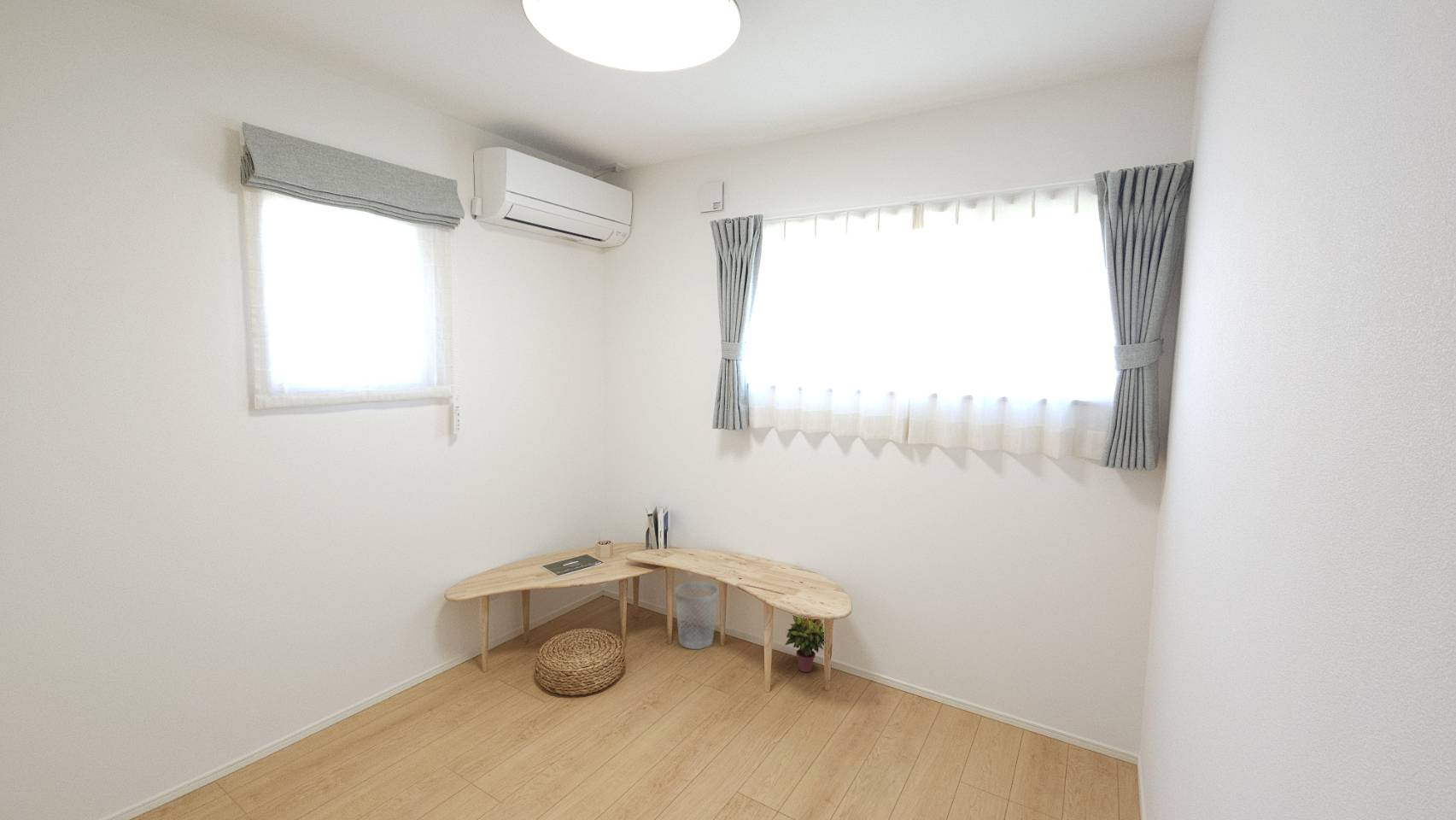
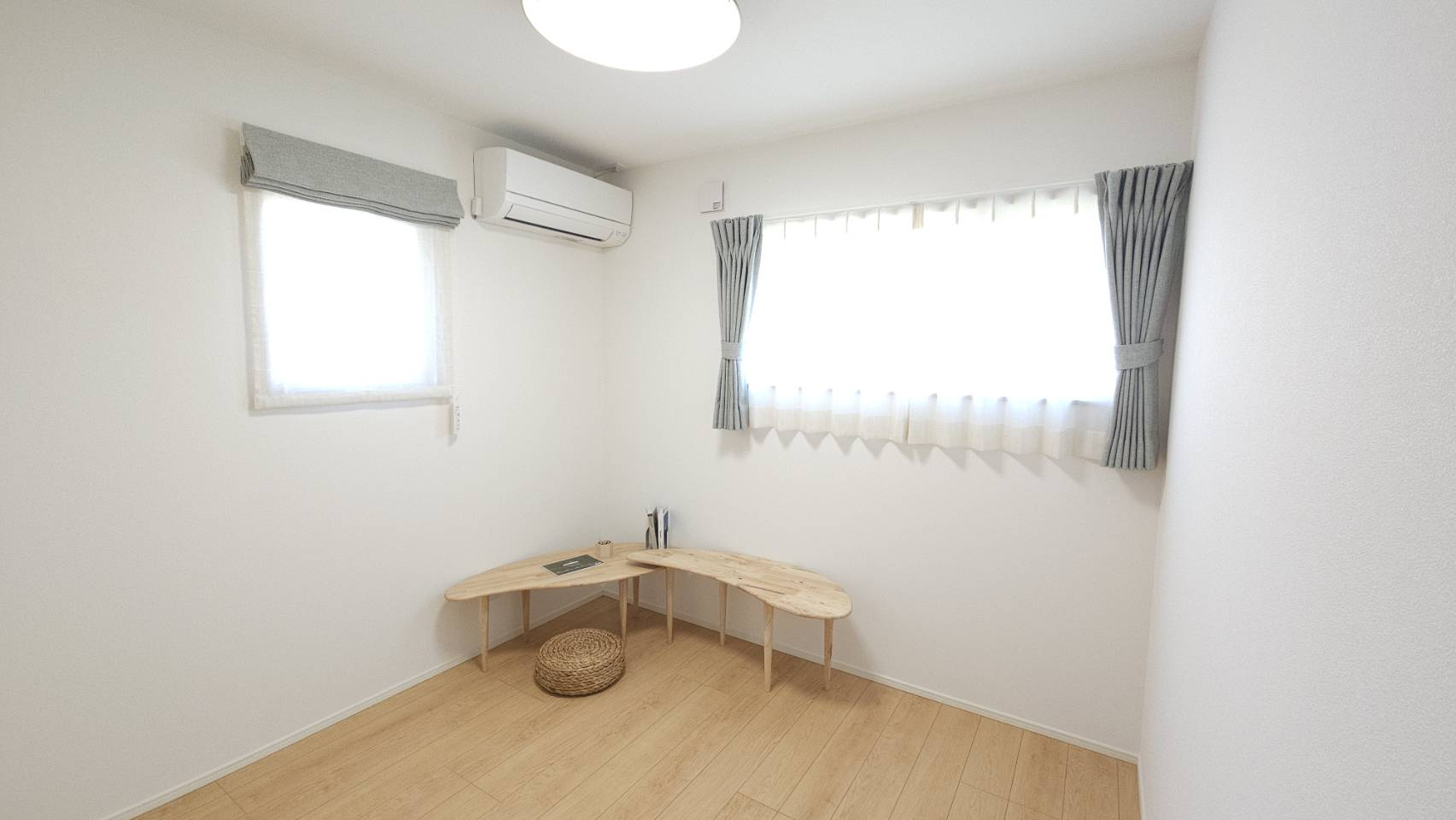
- wastebasket [675,581,719,650]
- potted plant [784,615,825,673]
